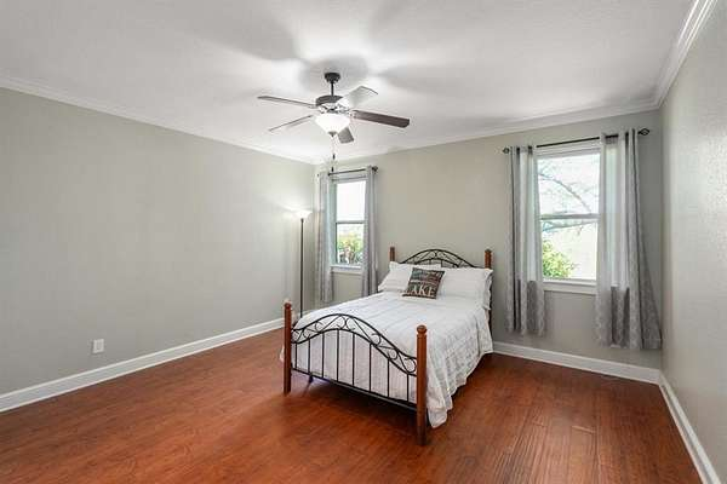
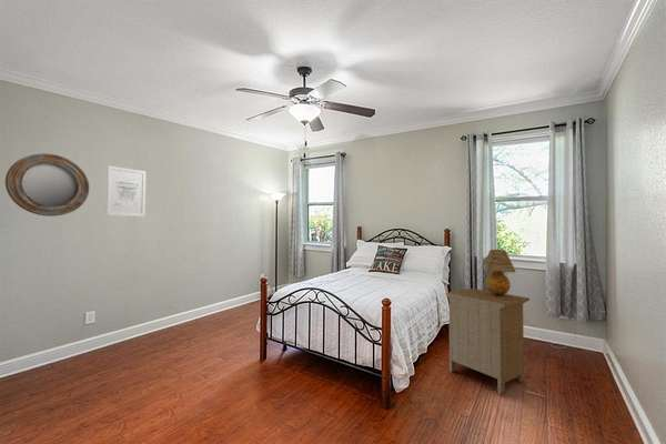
+ nightstand [445,287,531,395]
+ home mirror [4,152,90,218]
+ table lamp [481,249,517,295]
+ wall art [105,164,148,218]
